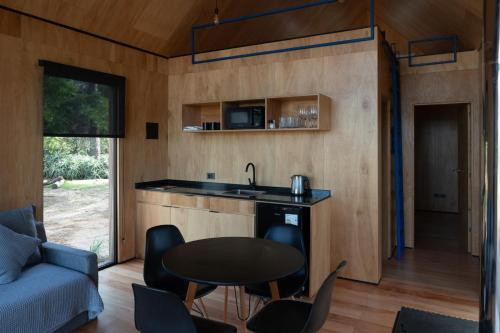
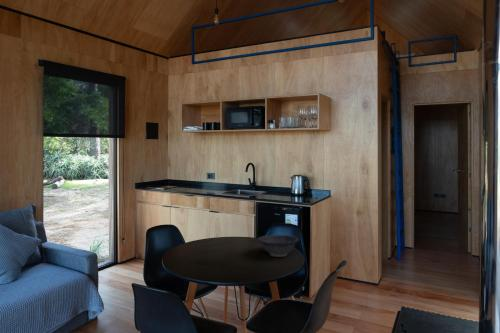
+ decorative bowl [257,234,300,258]
